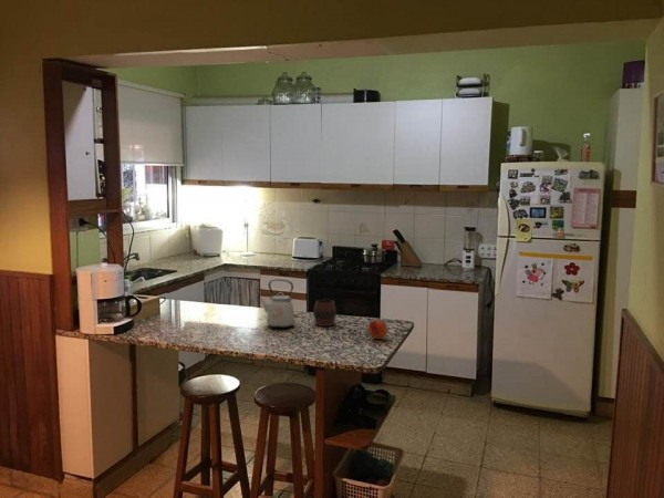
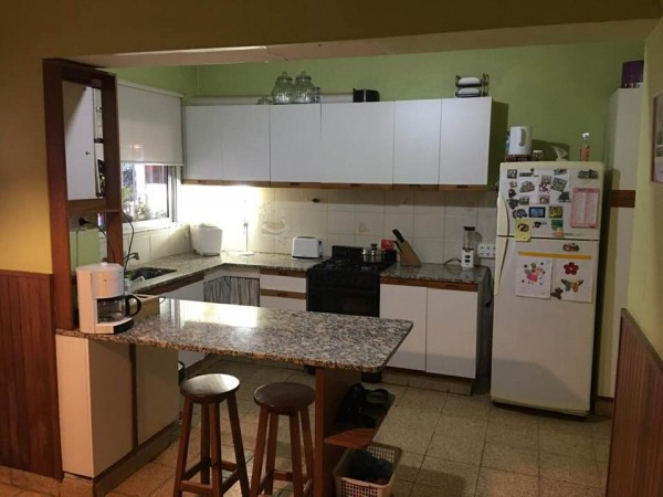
- kettle [259,278,295,329]
- cup [312,299,338,328]
- fruit [367,319,388,340]
